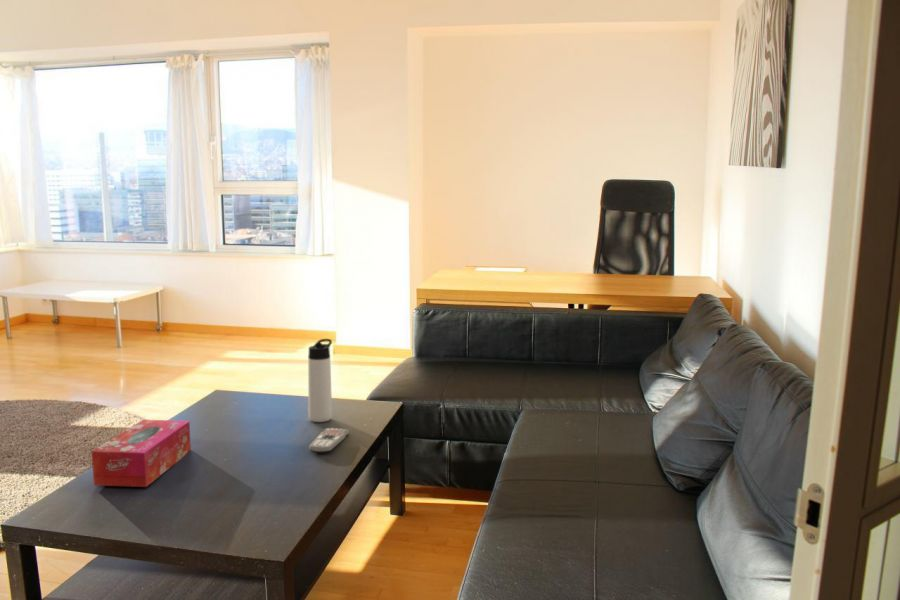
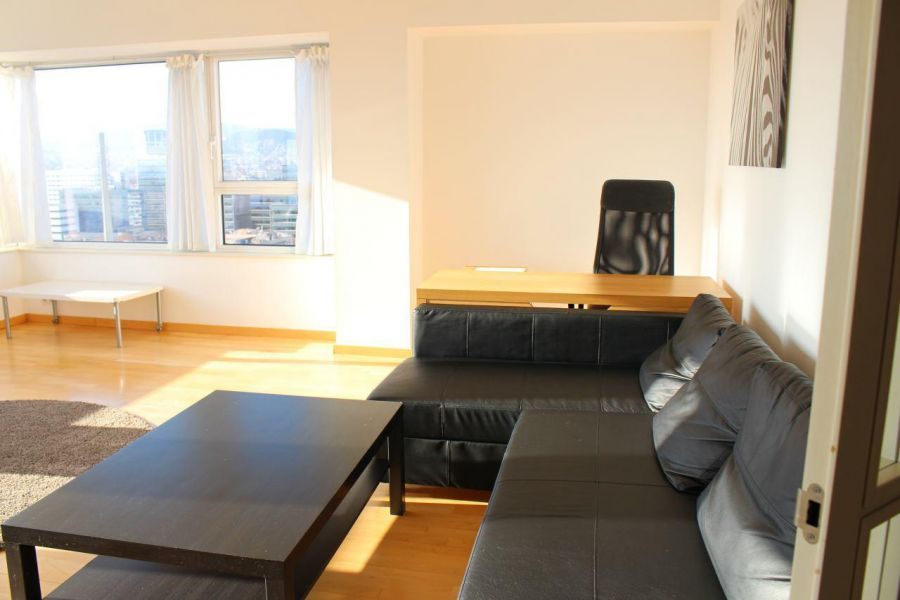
- remote control [308,427,350,454]
- thermos bottle [307,338,333,423]
- tissue box [91,419,192,488]
